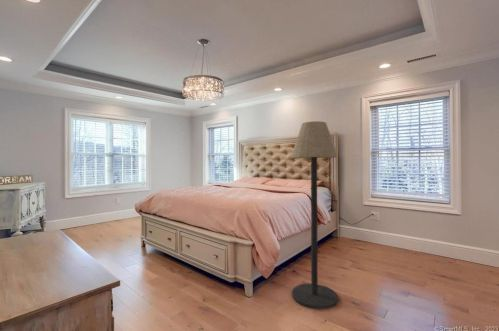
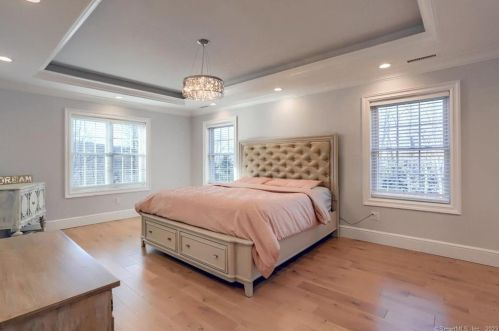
- floor lamp [290,120,339,310]
